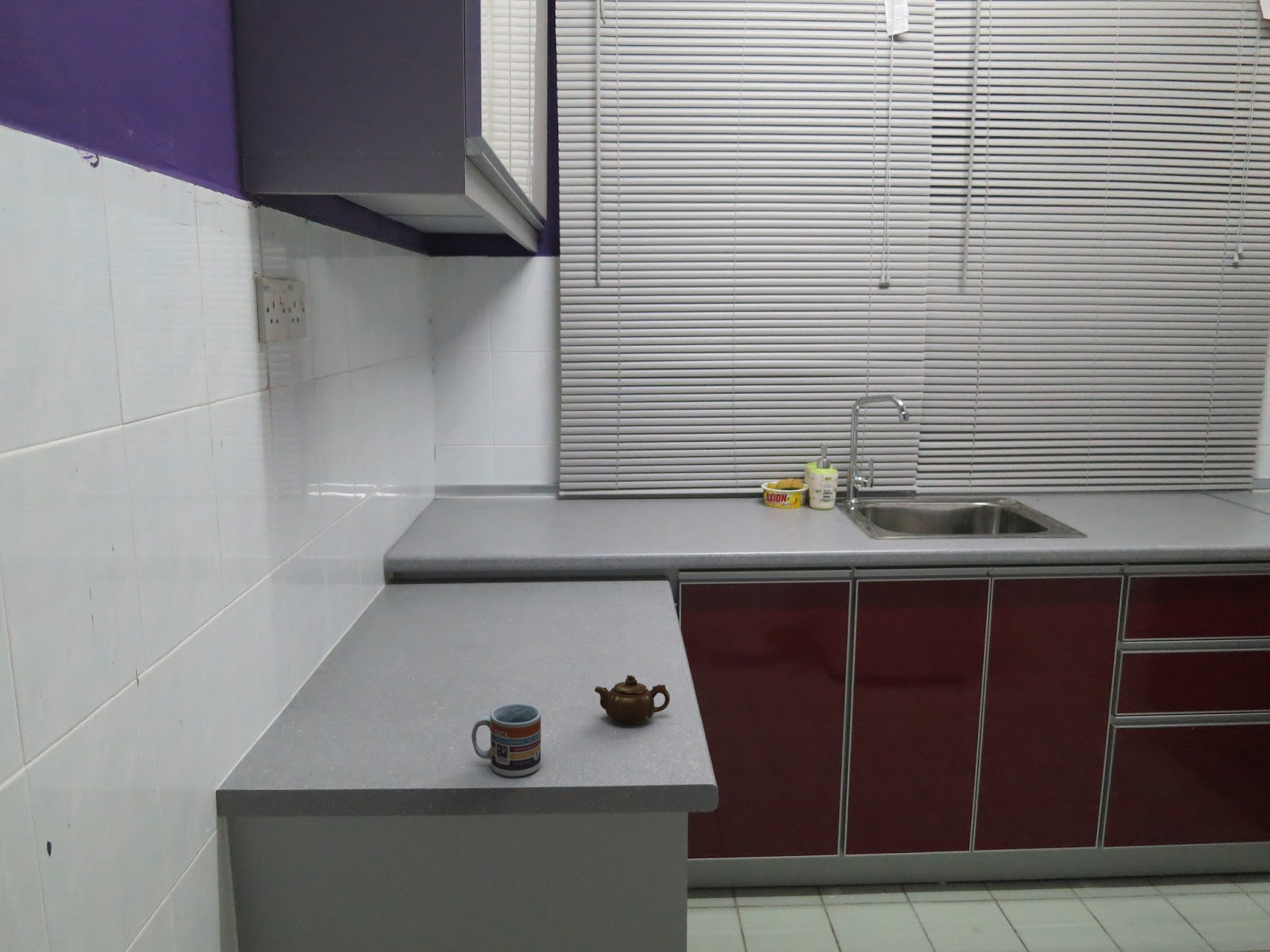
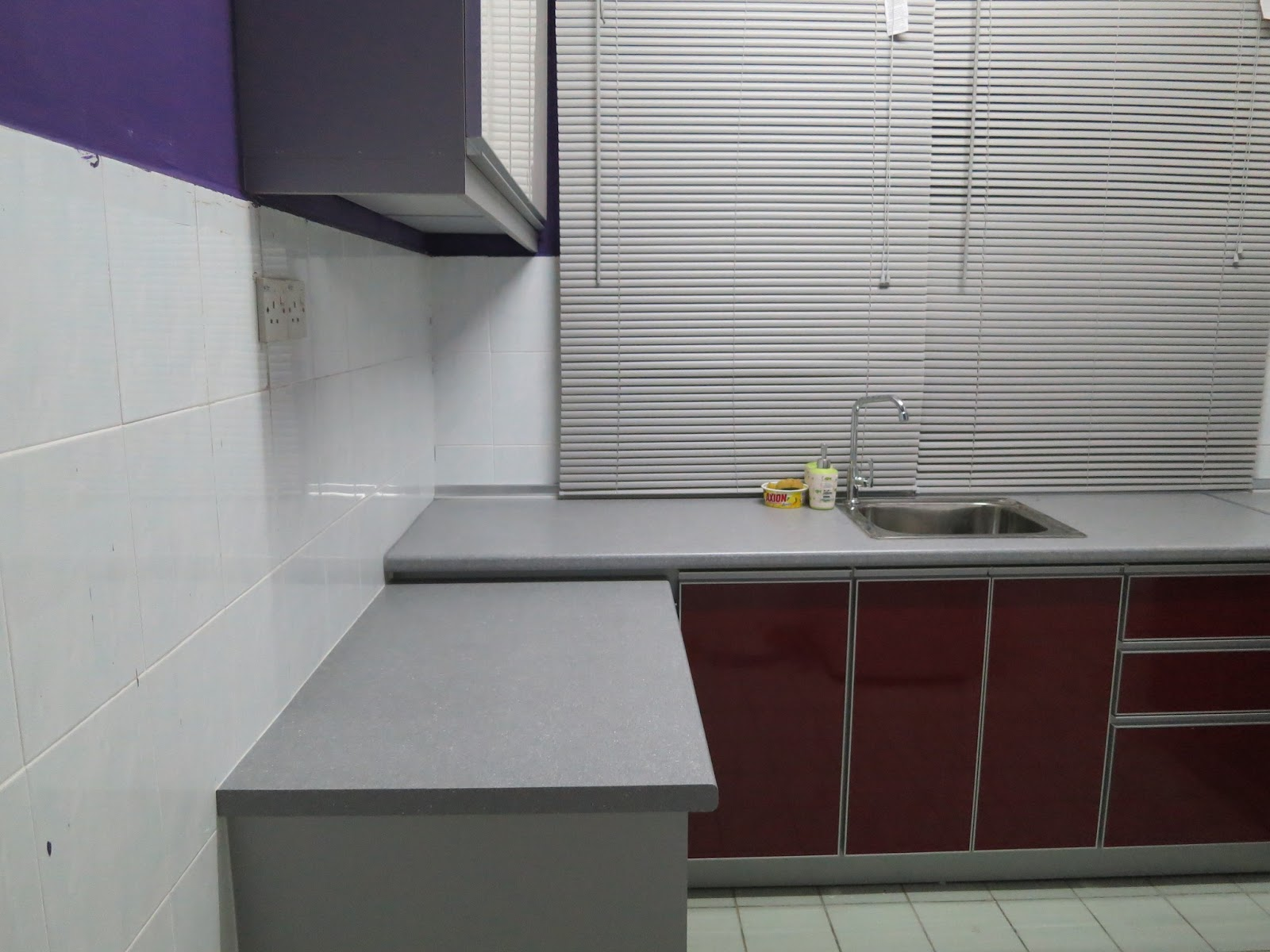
- teapot [594,674,671,724]
- cup [471,703,542,777]
